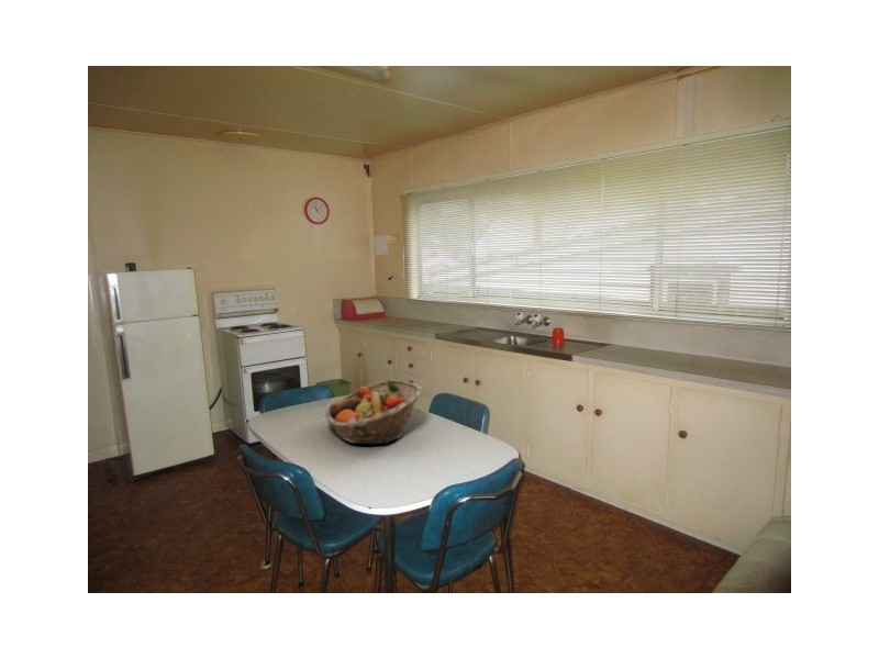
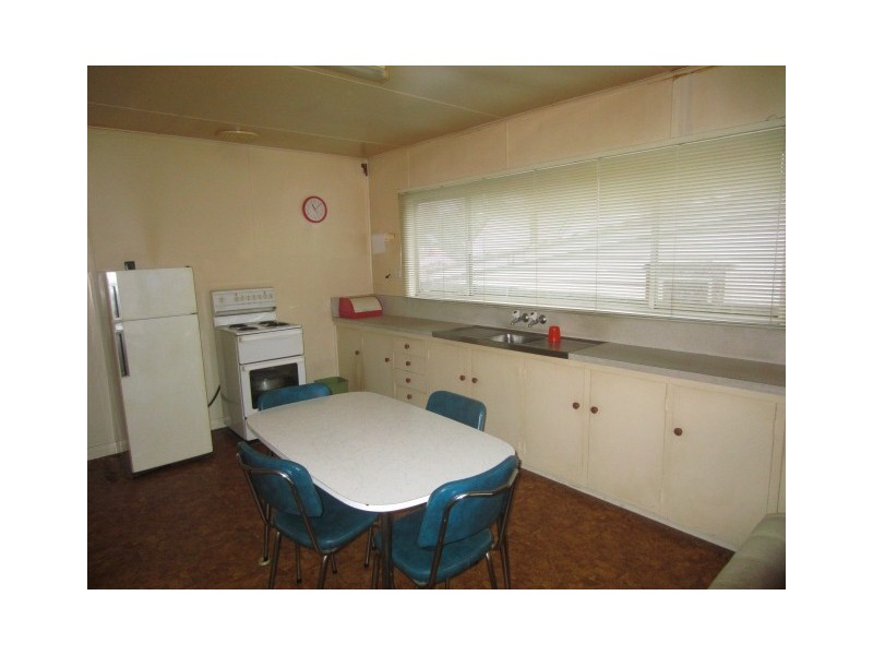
- fruit basket [324,379,423,445]
